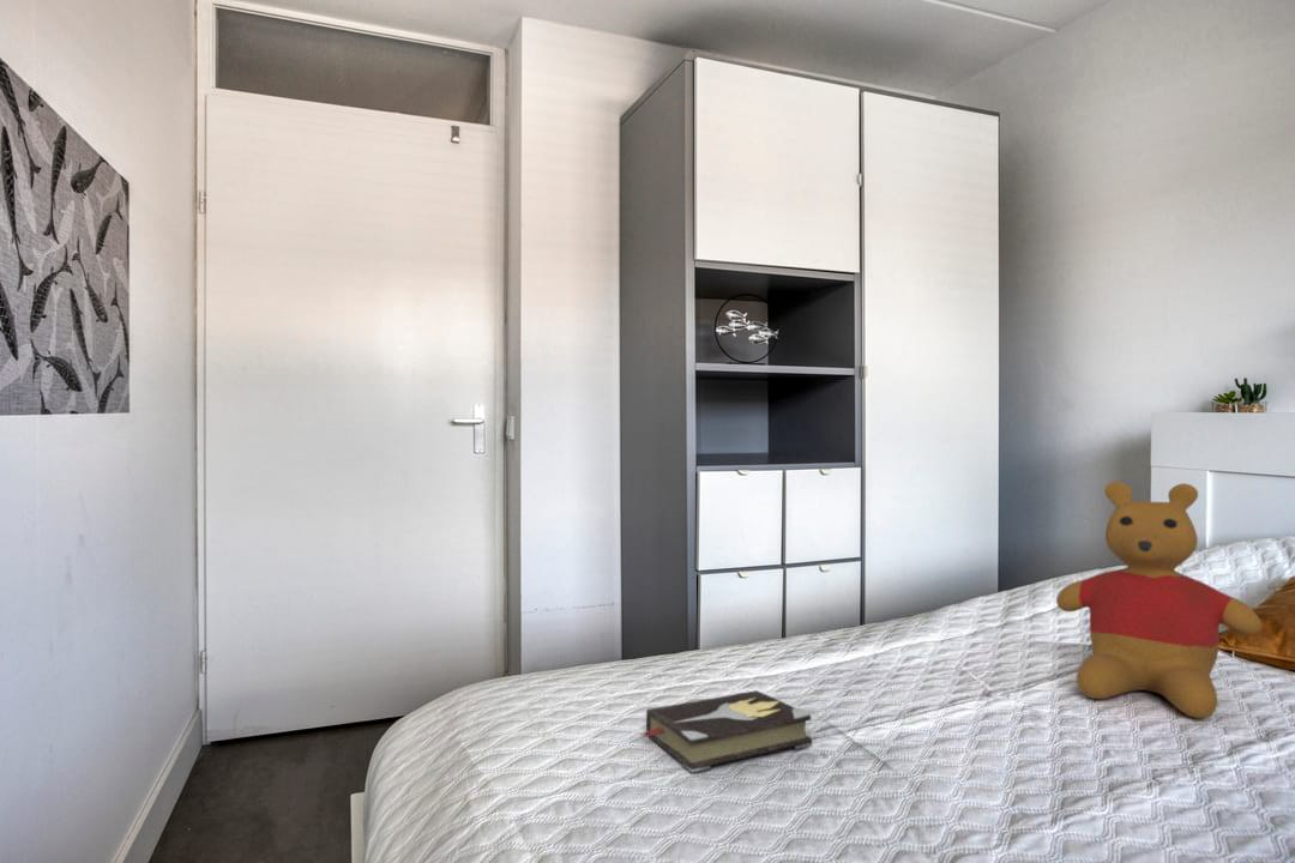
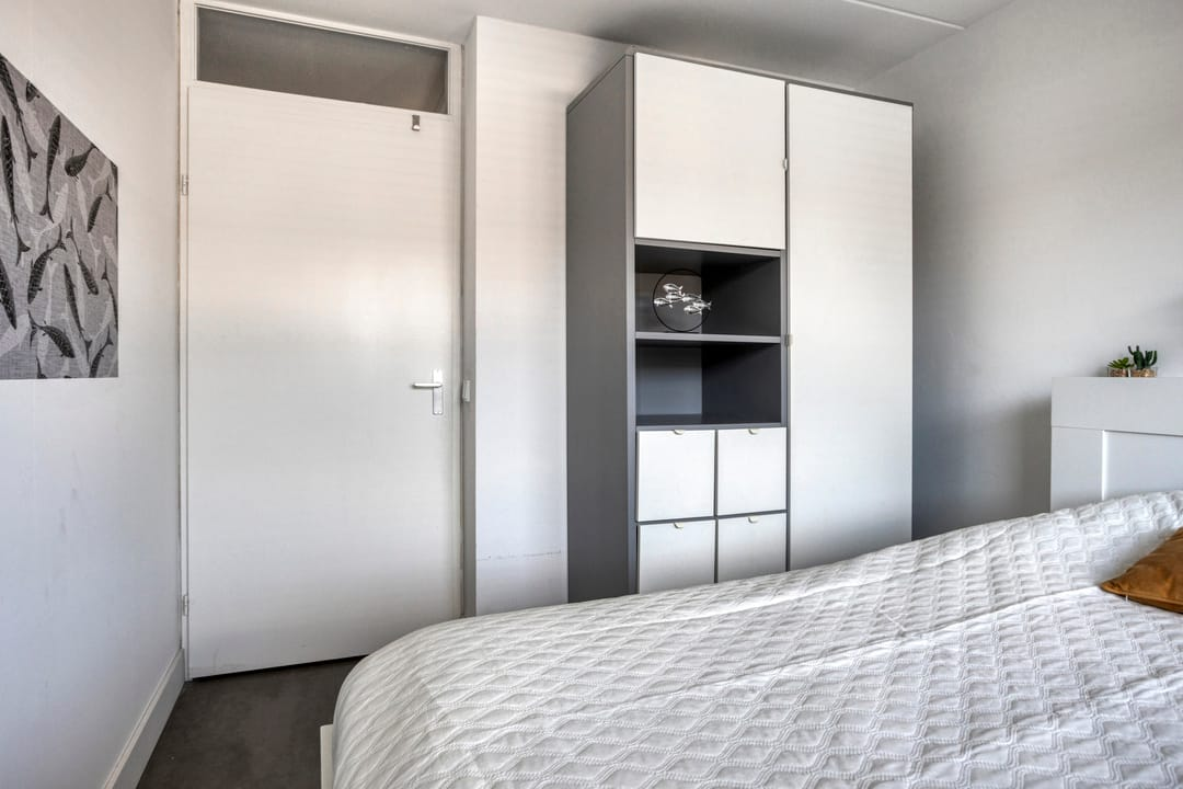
- teddy bear [1055,481,1263,719]
- hardback book [638,689,813,774]
